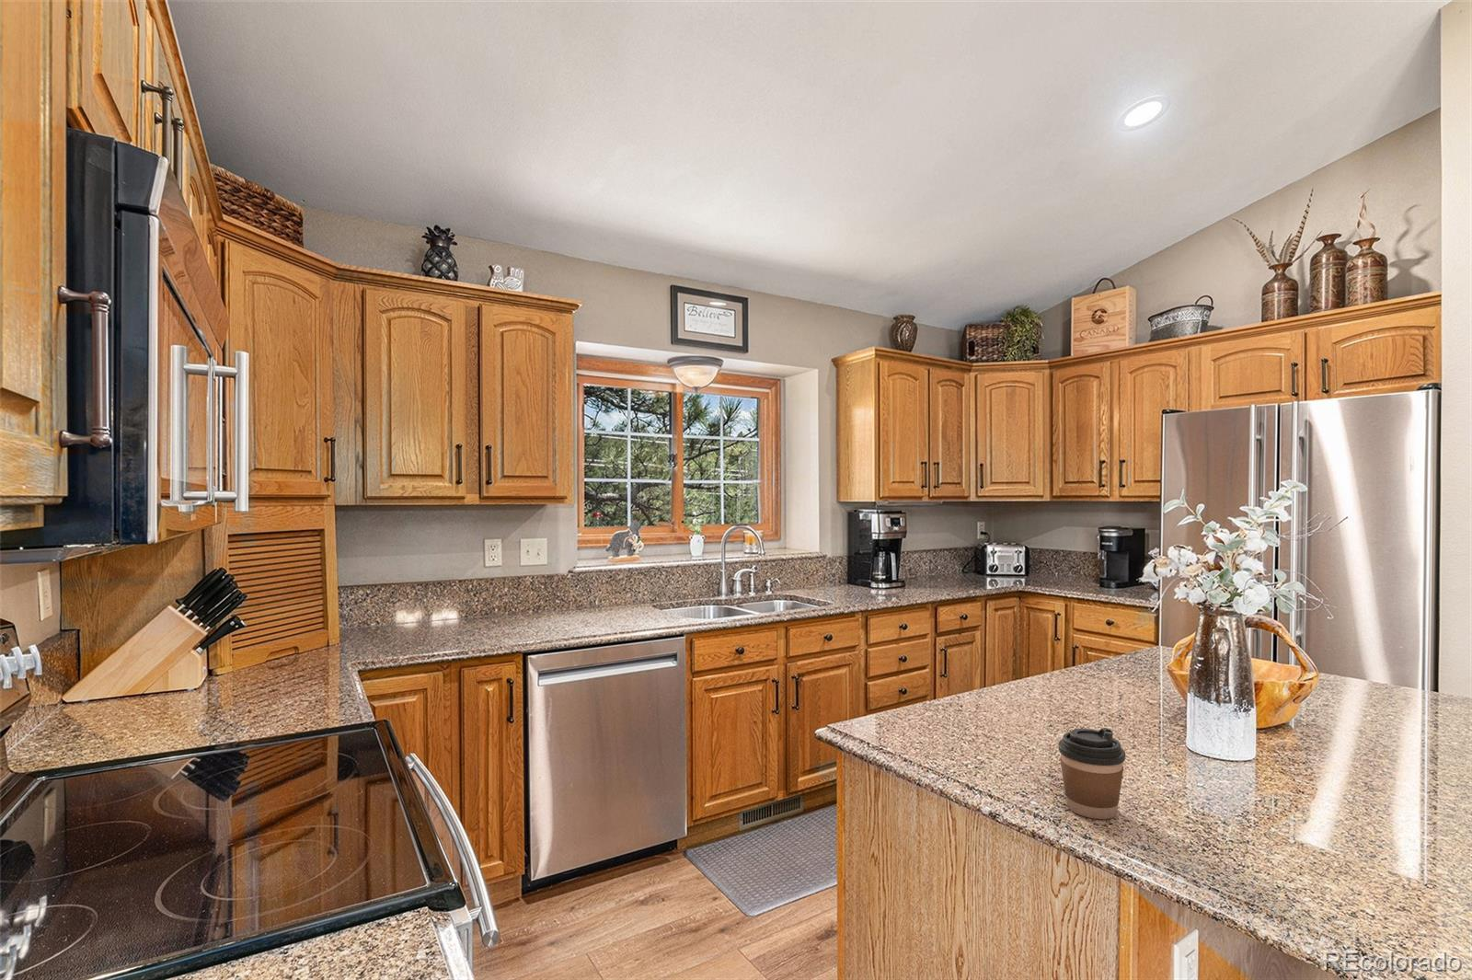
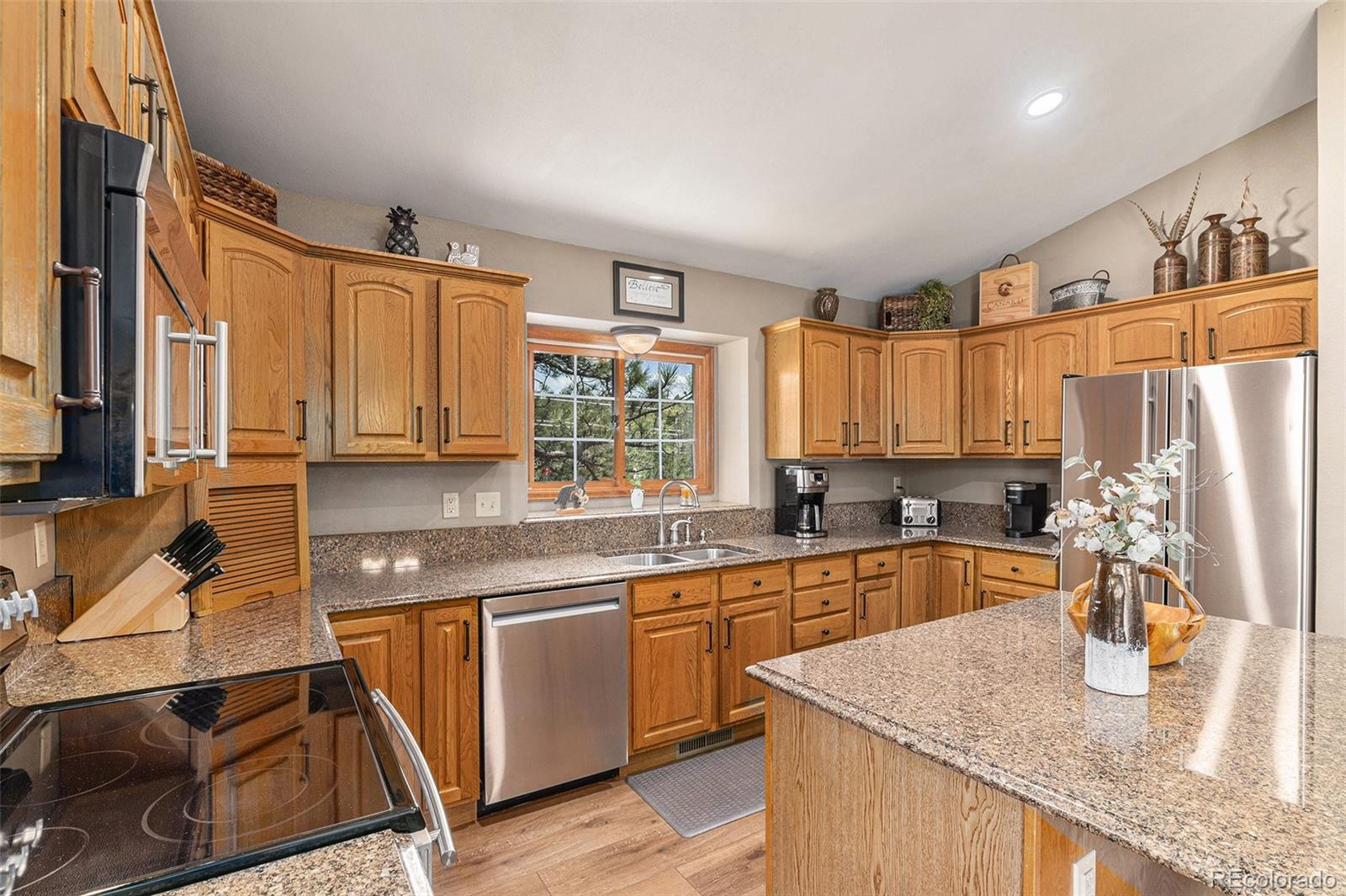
- coffee cup [1058,727,1126,820]
